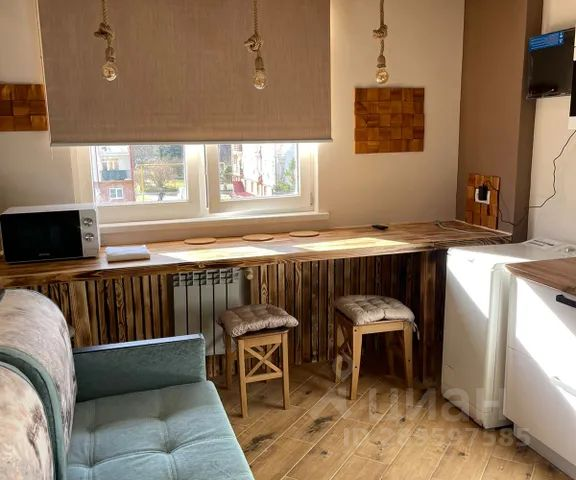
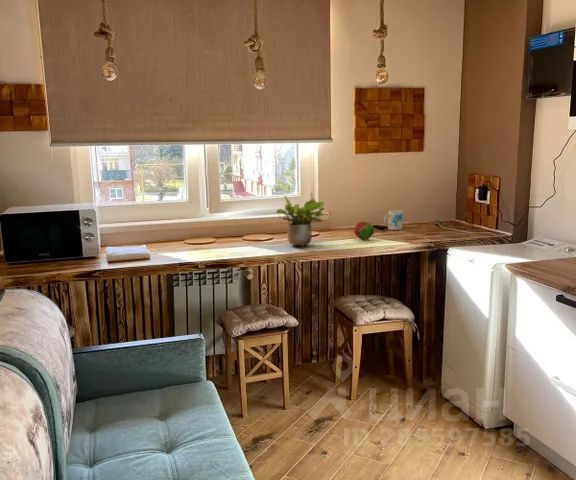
+ mug [383,209,403,231]
+ potted plant [275,195,329,247]
+ fruit [354,221,375,241]
